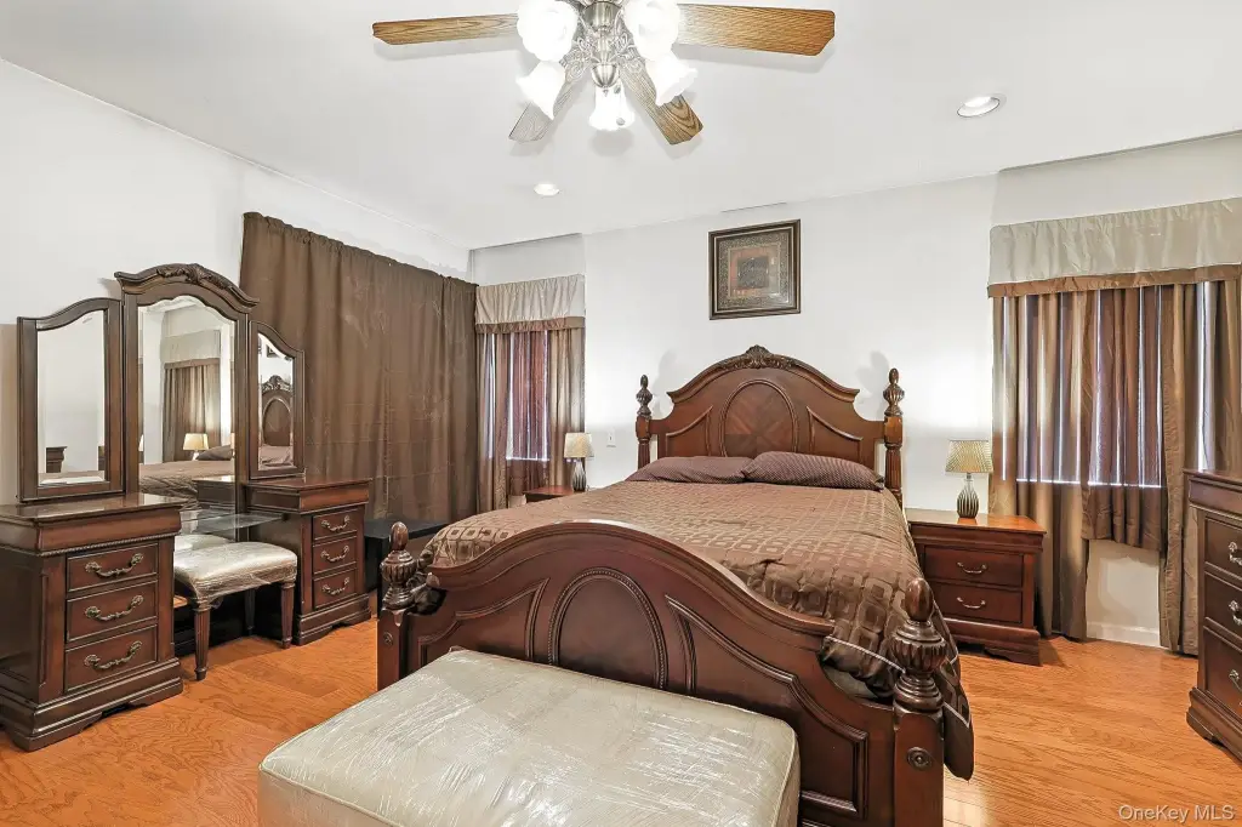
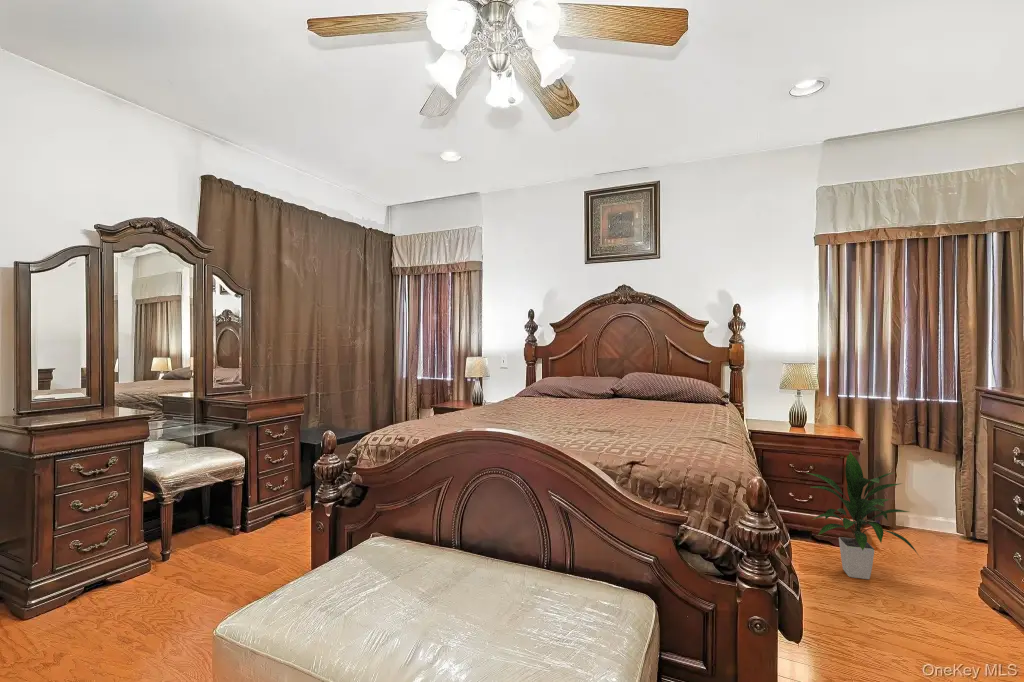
+ indoor plant [807,450,921,580]
